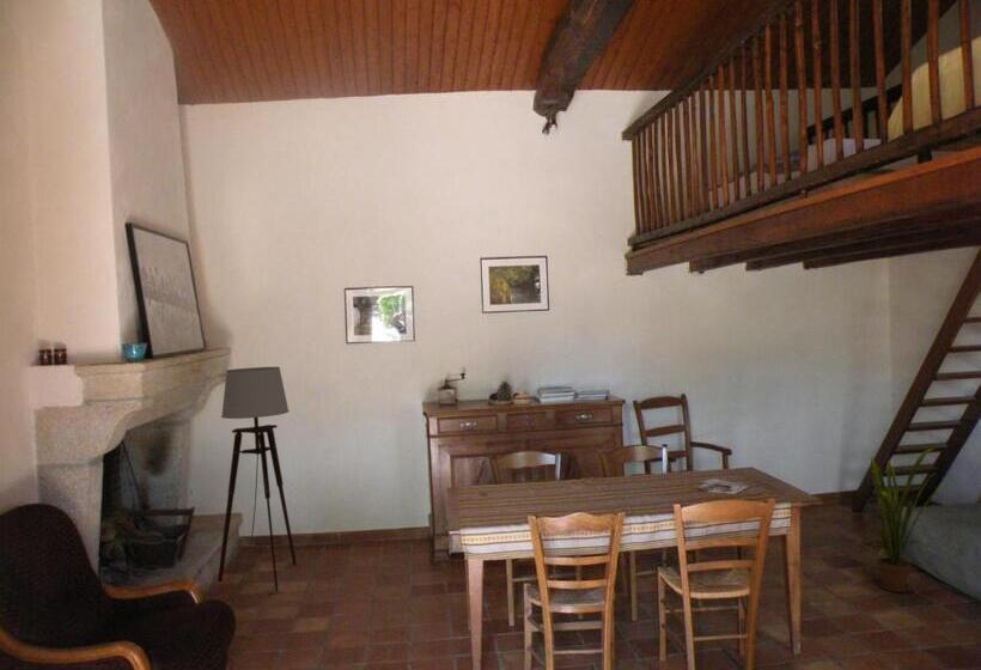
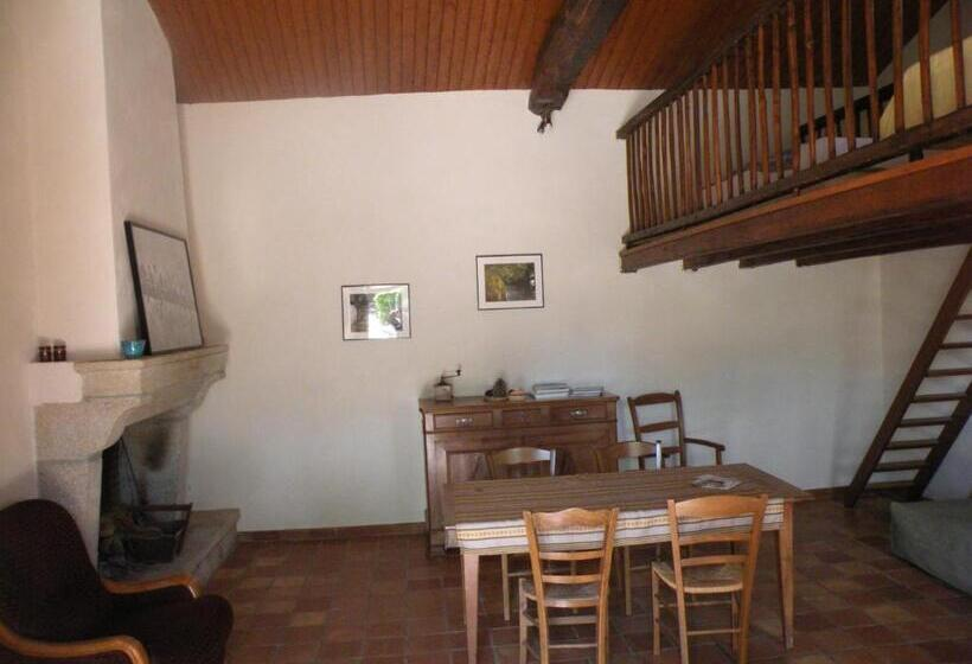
- floor lamp [217,366,298,603]
- house plant [865,446,948,593]
